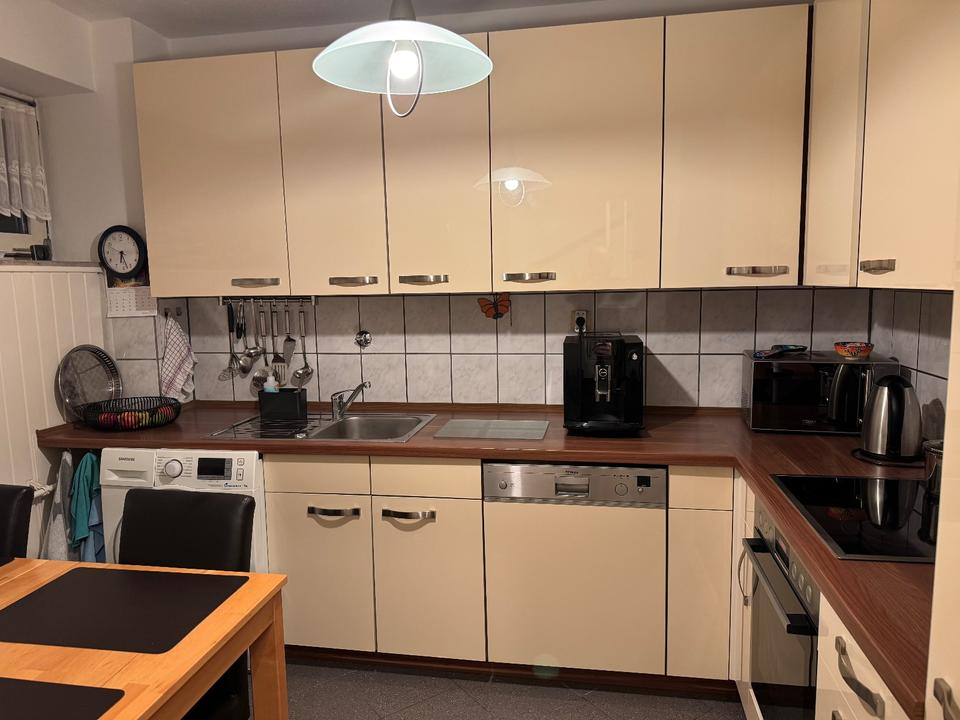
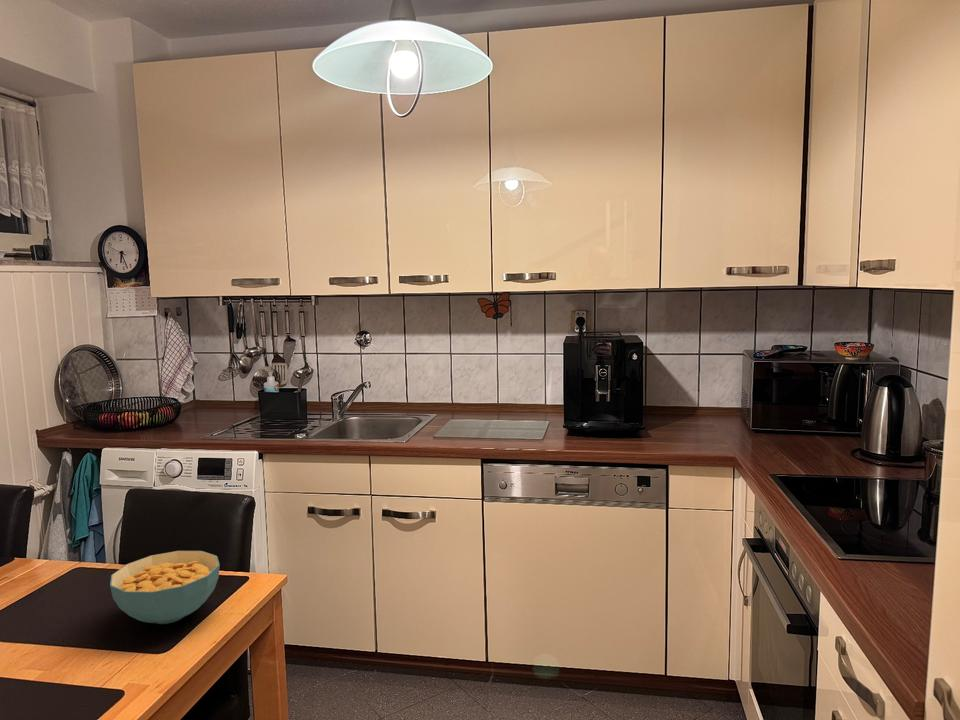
+ cereal bowl [109,550,221,625]
